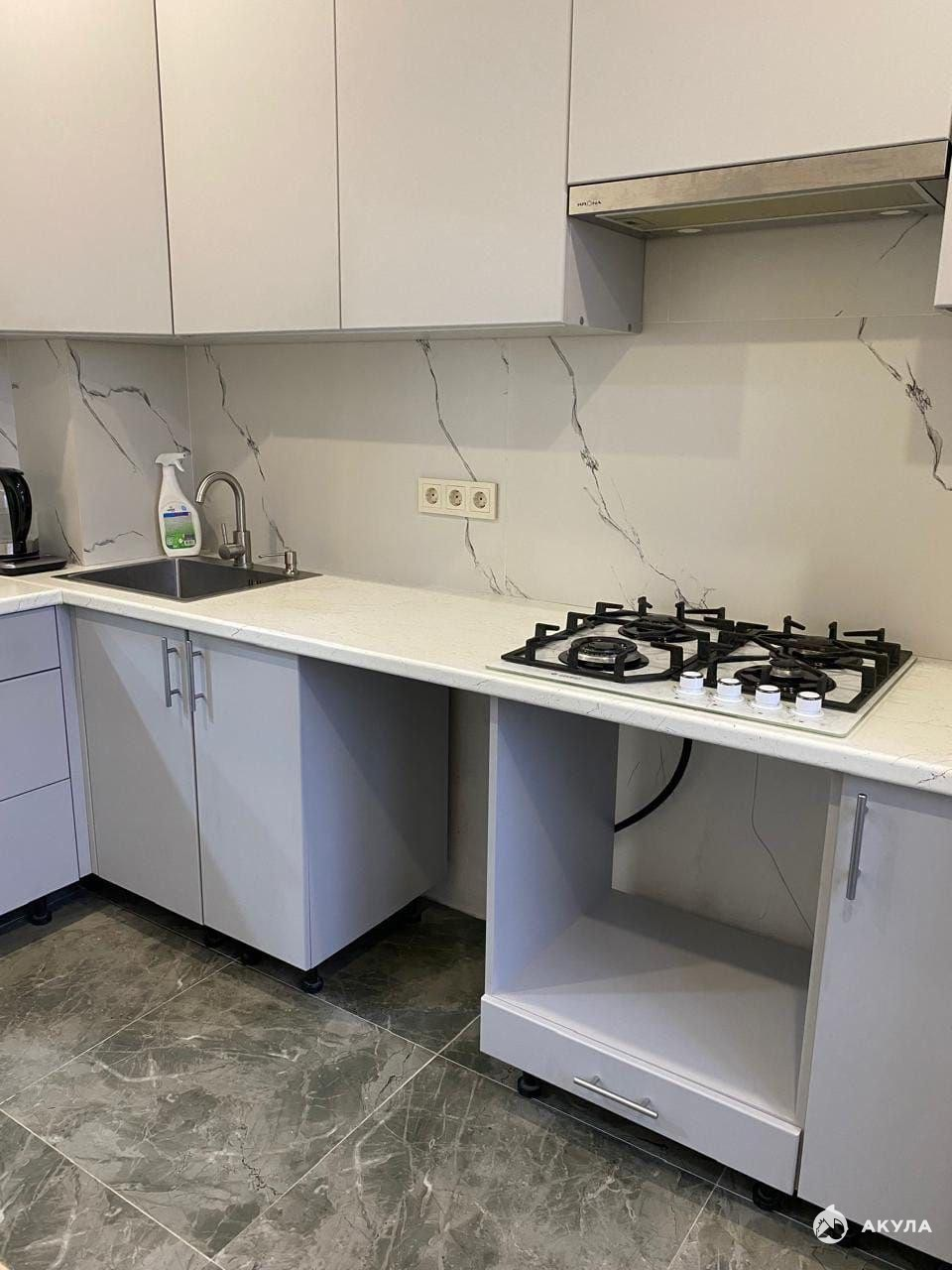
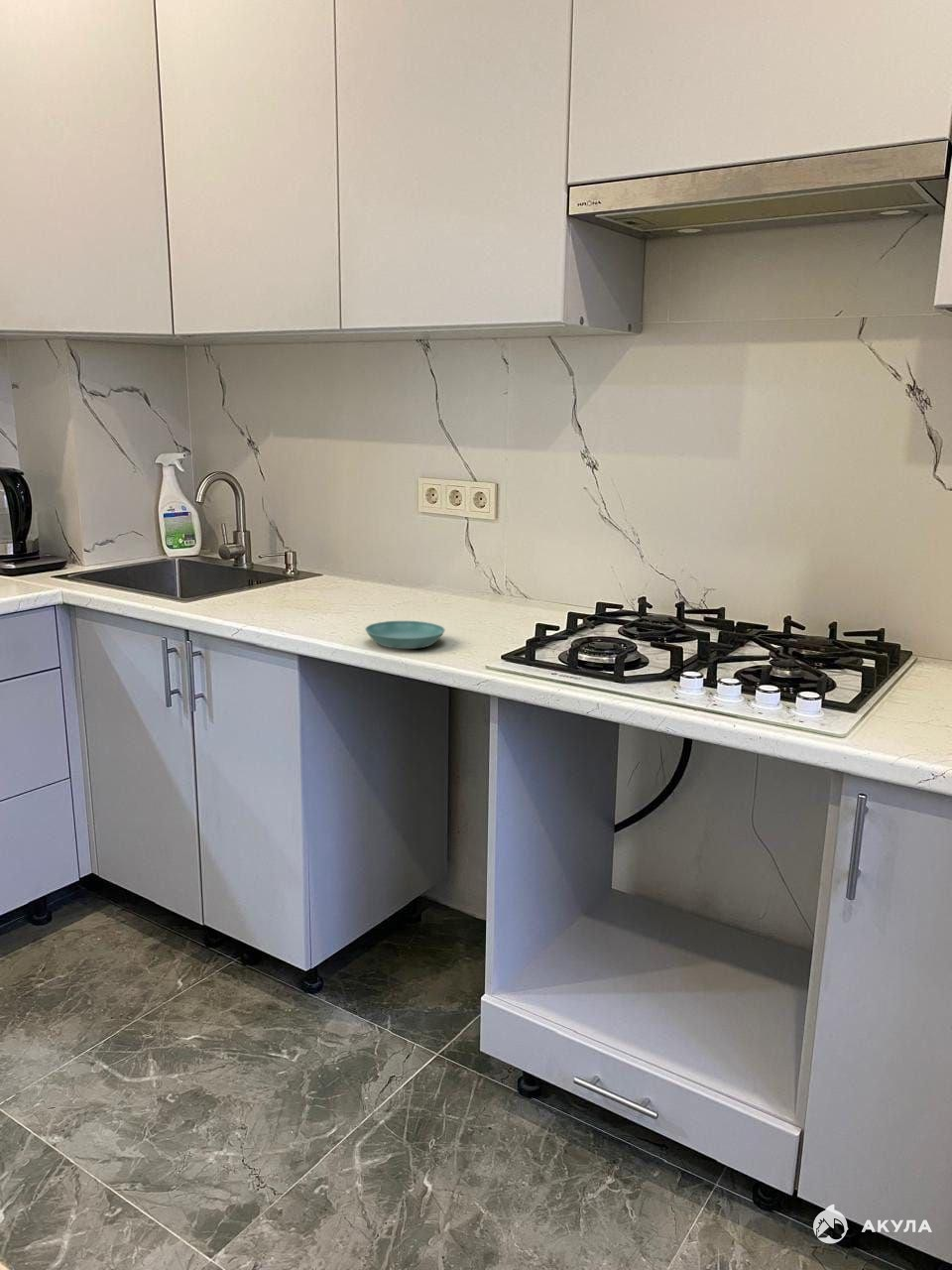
+ saucer [364,620,446,650]
